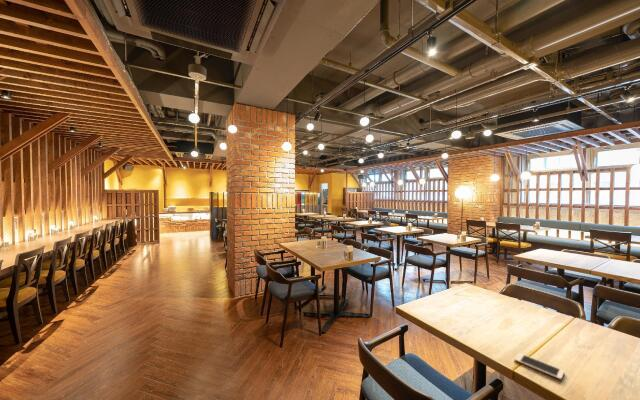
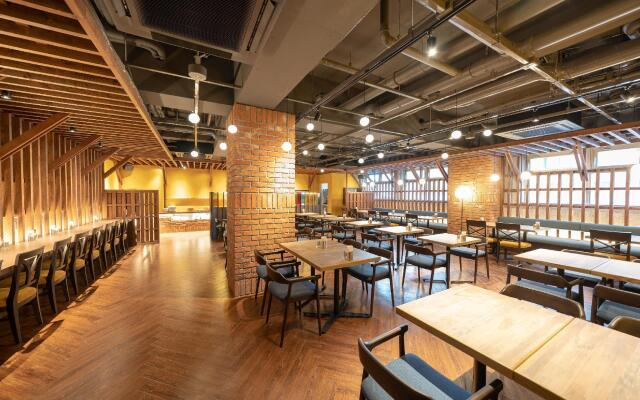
- cell phone [513,352,565,380]
